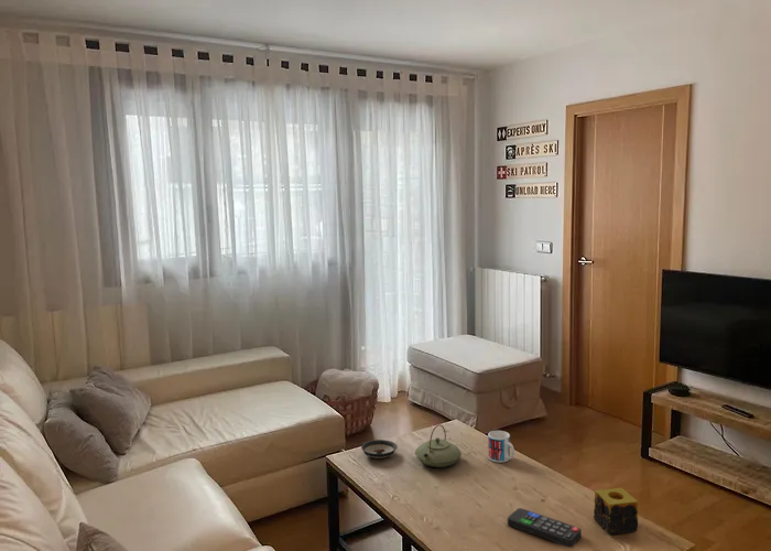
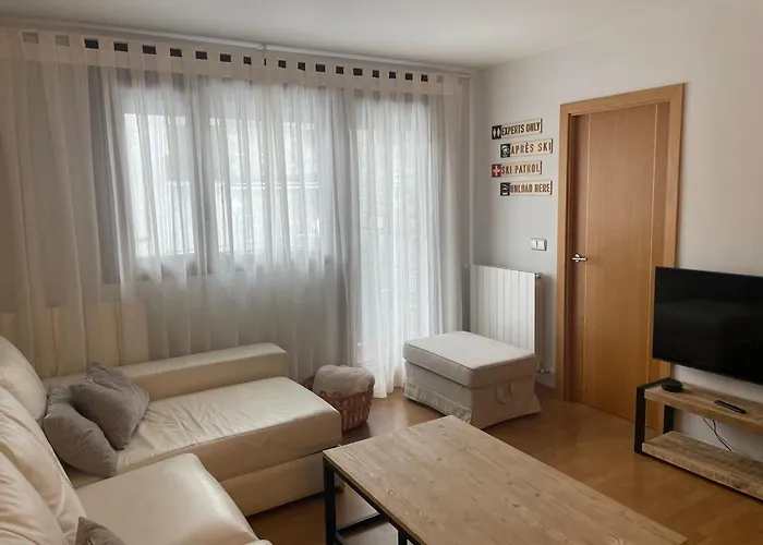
- remote control [507,507,583,549]
- saucer [360,439,398,460]
- mug [487,430,515,464]
- teapot [414,423,463,468]
- candle [593,487,639,536]
